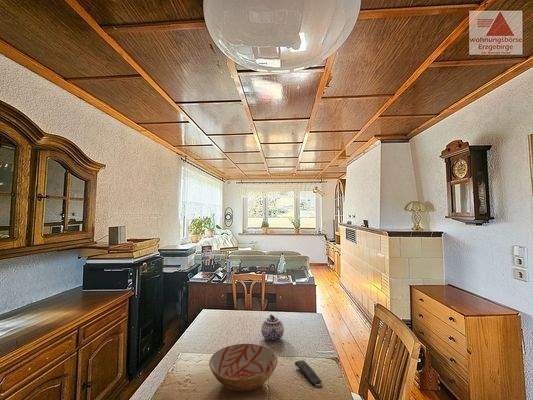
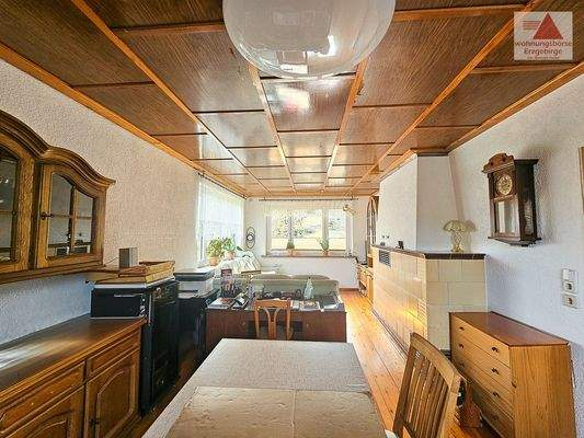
- bowl [208,343,278,392]
- remote control [294,359,323,388]
- teapot [260,314,285,342]
